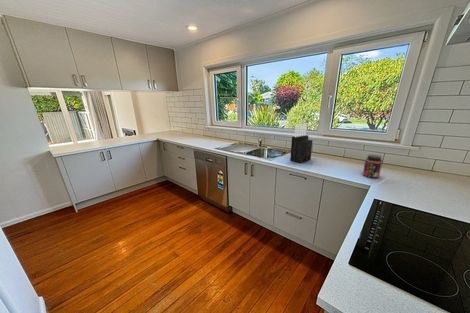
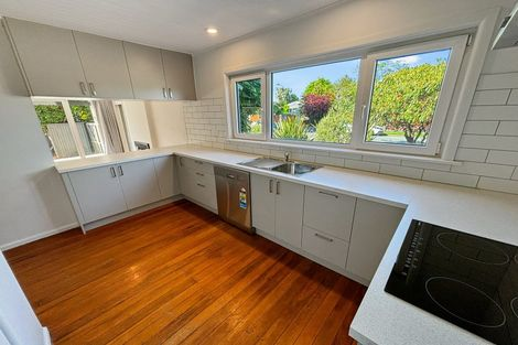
- jar [362,154,383,179]
- knife block [289,122,314,164]
